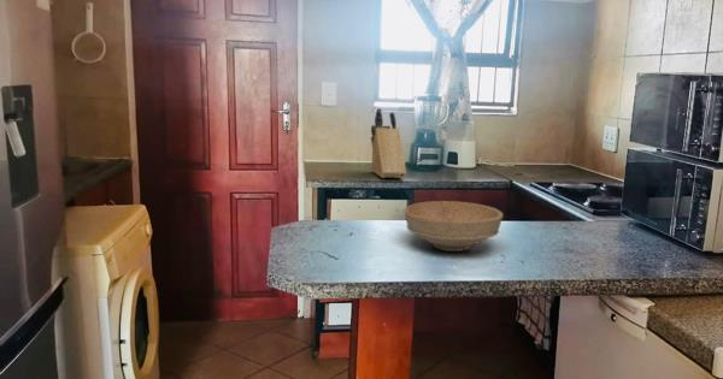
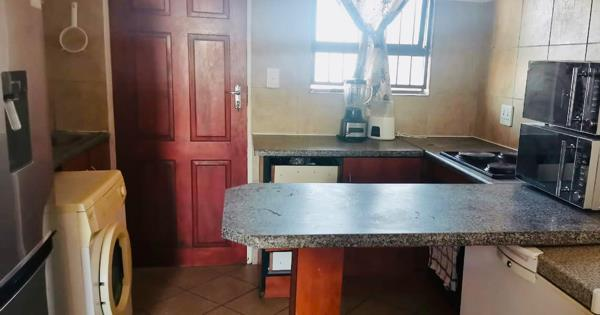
- knife block [370,107,407,179]
- bowl [402,200,505,253]
